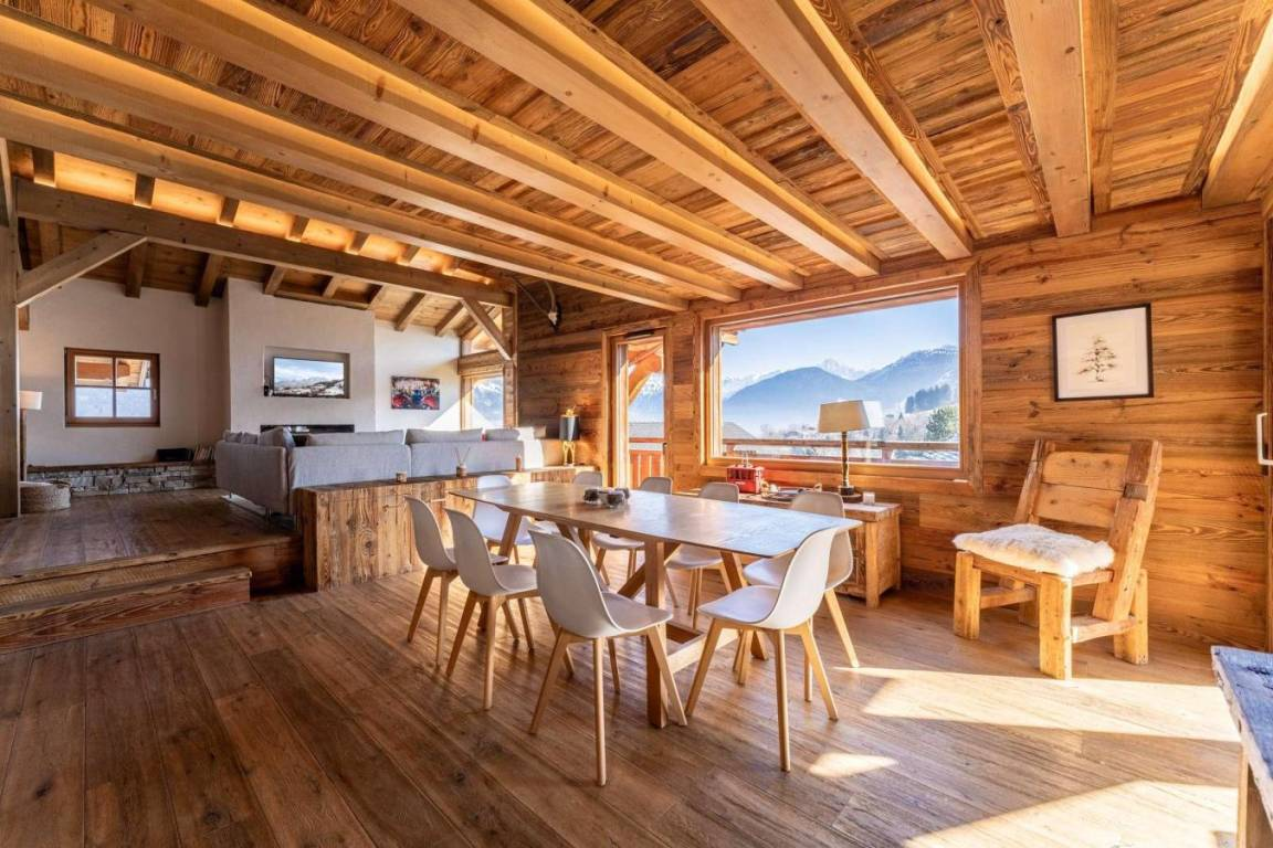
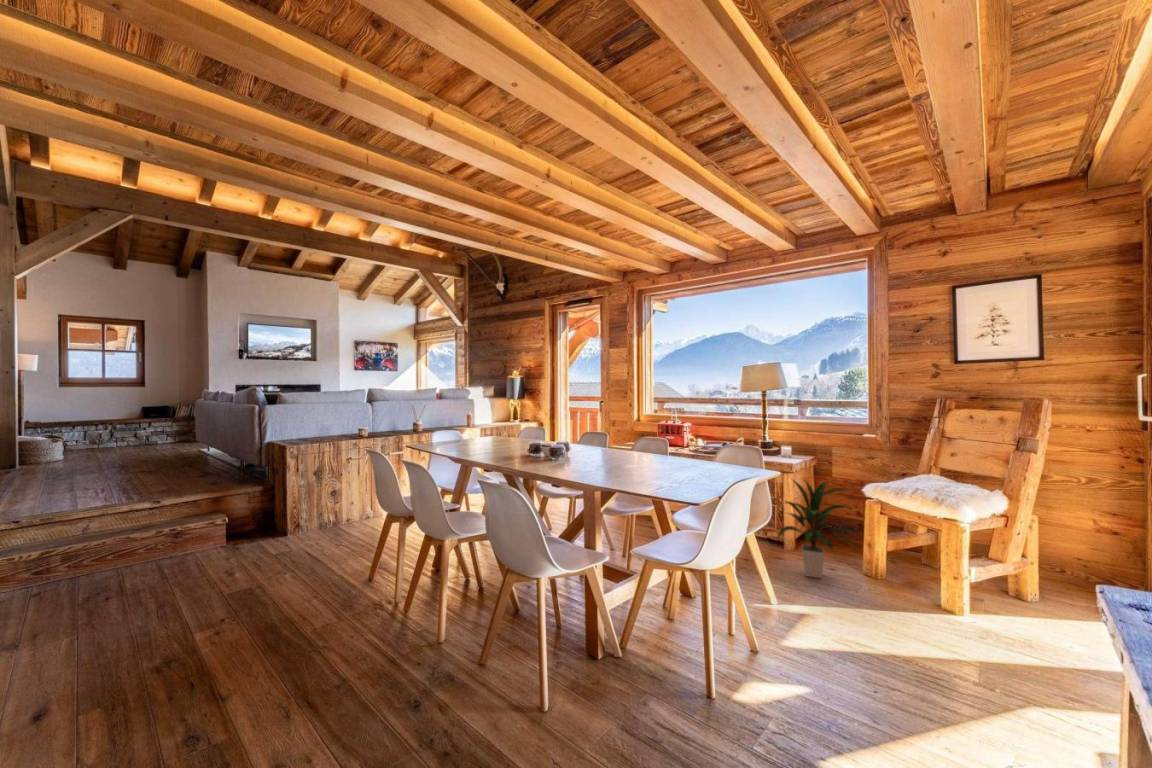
+ indoor plant [774,476,859,579]
